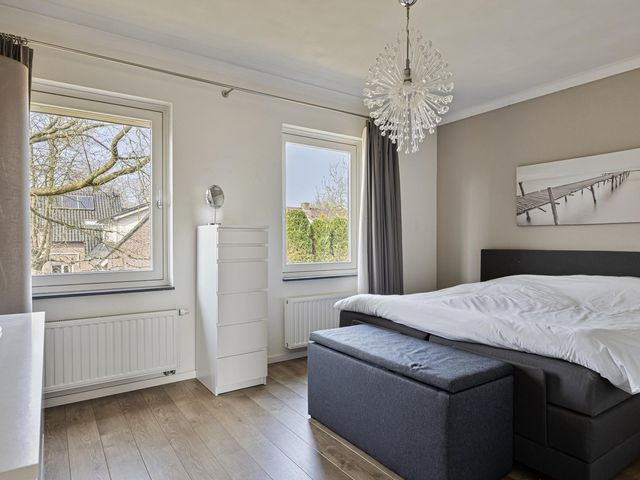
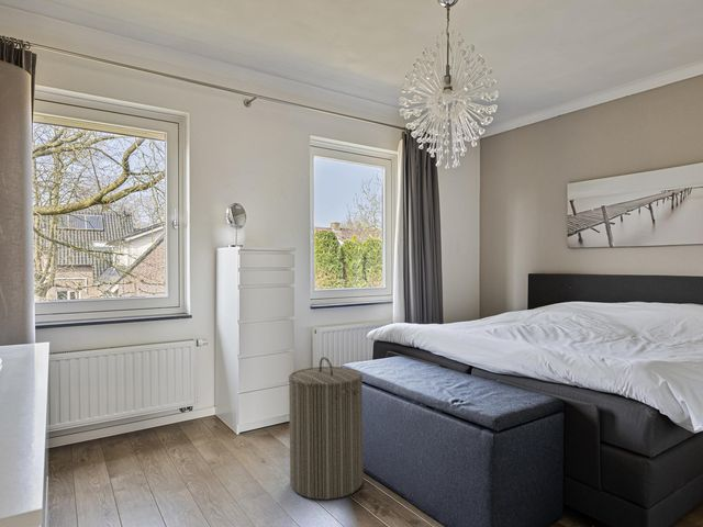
+ laundry hamper [288,356,365,501]
